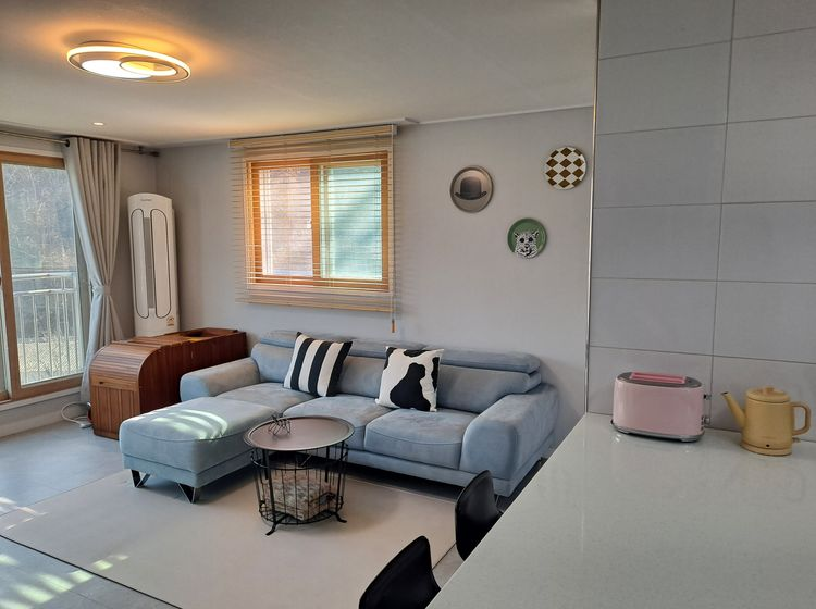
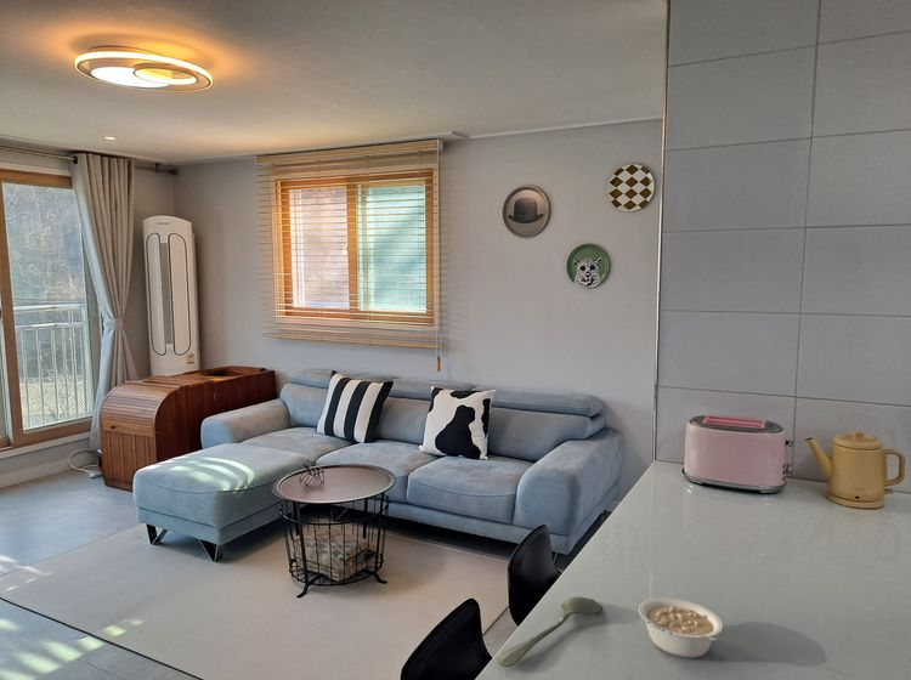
+ legume [638,596,724,658]
+ spoon [497,596,602,668]
